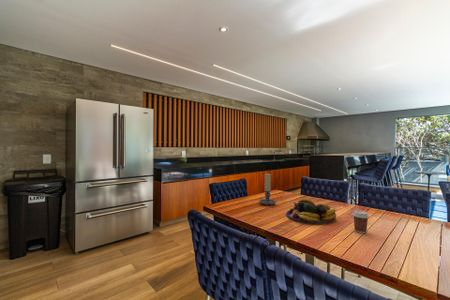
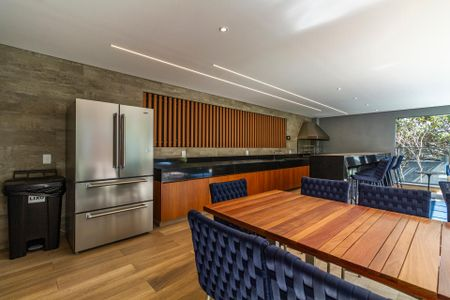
- candle holder [259,173,277,206]
- coffee cup [351,210,370,234]
- fruit bowl [285,198,337,224]
